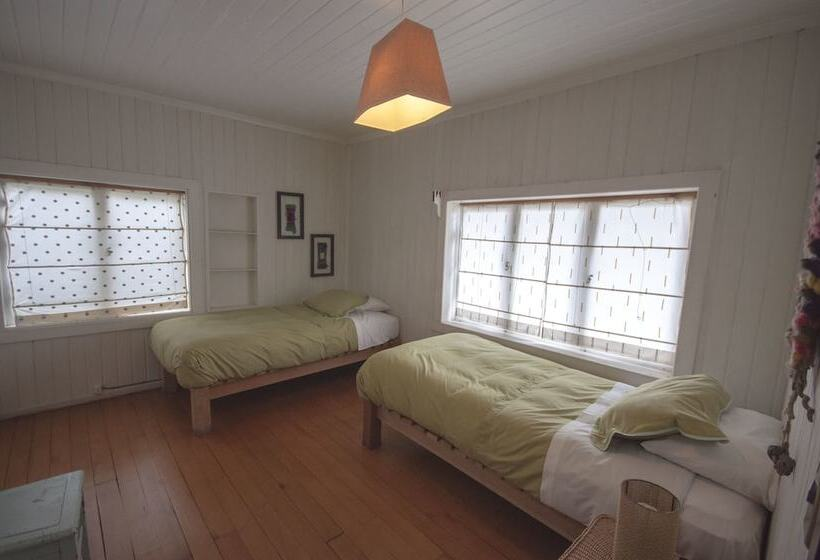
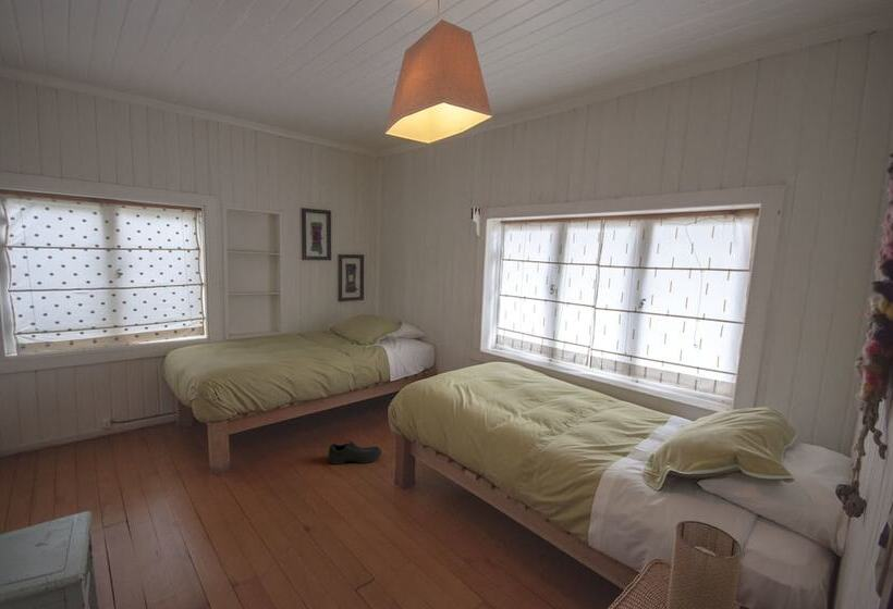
+ arctic [328,439,383,465]
